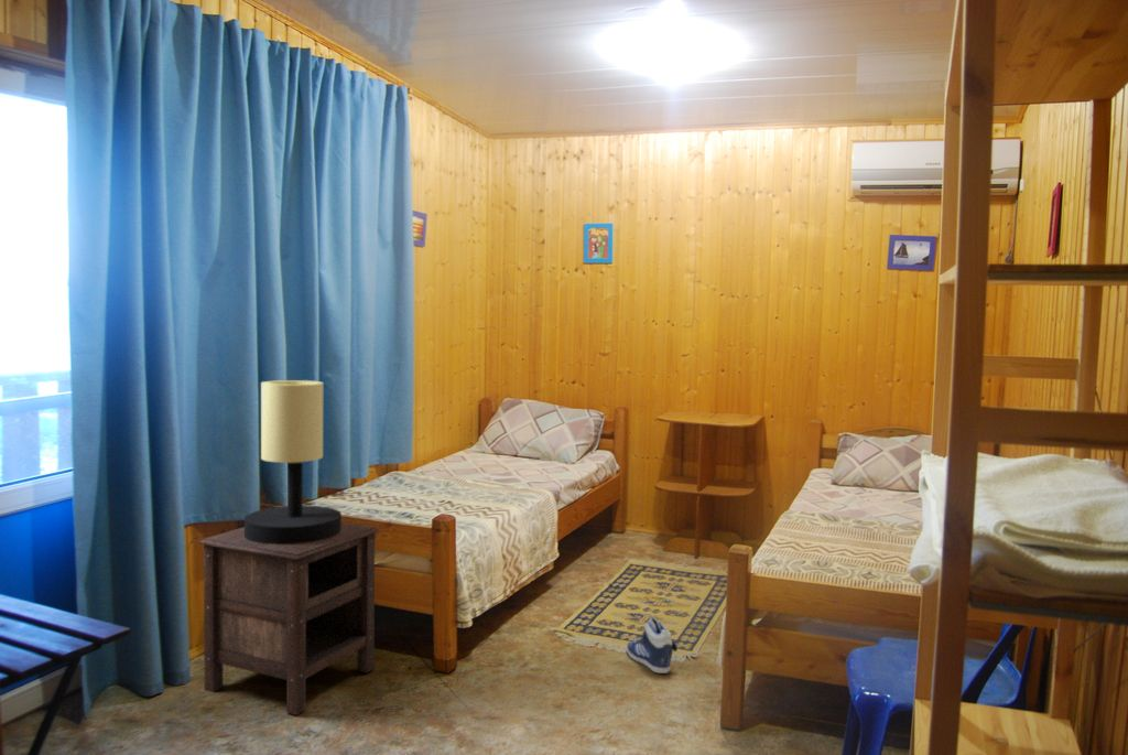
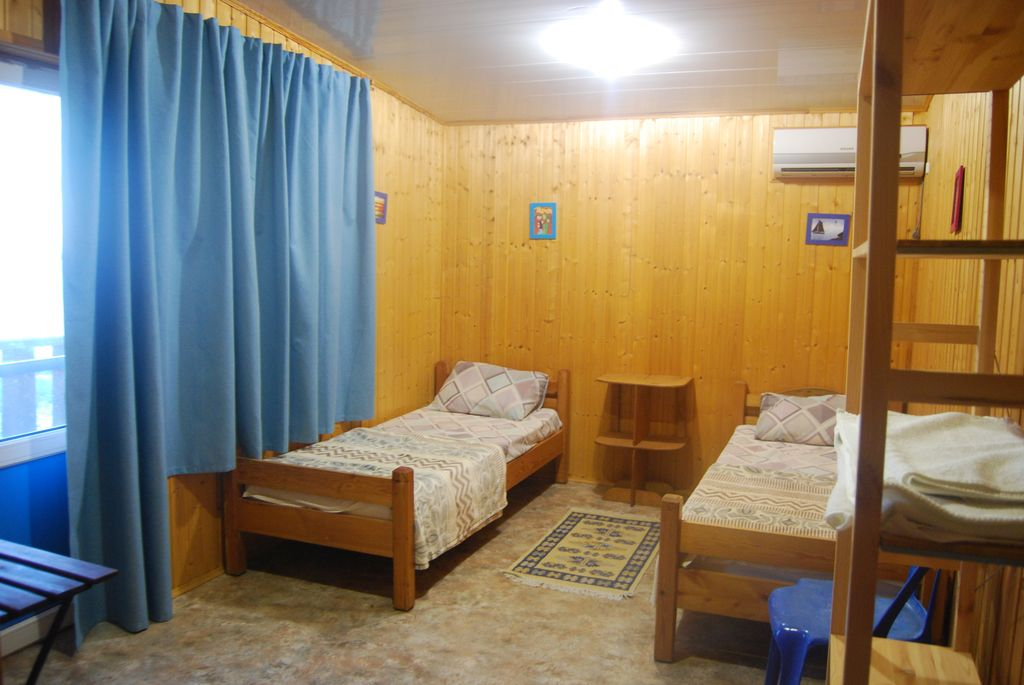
- sneaker [626,616,679,675]
- nightstand [198,521,380,716]
- table lamp [243,379,343,544]
